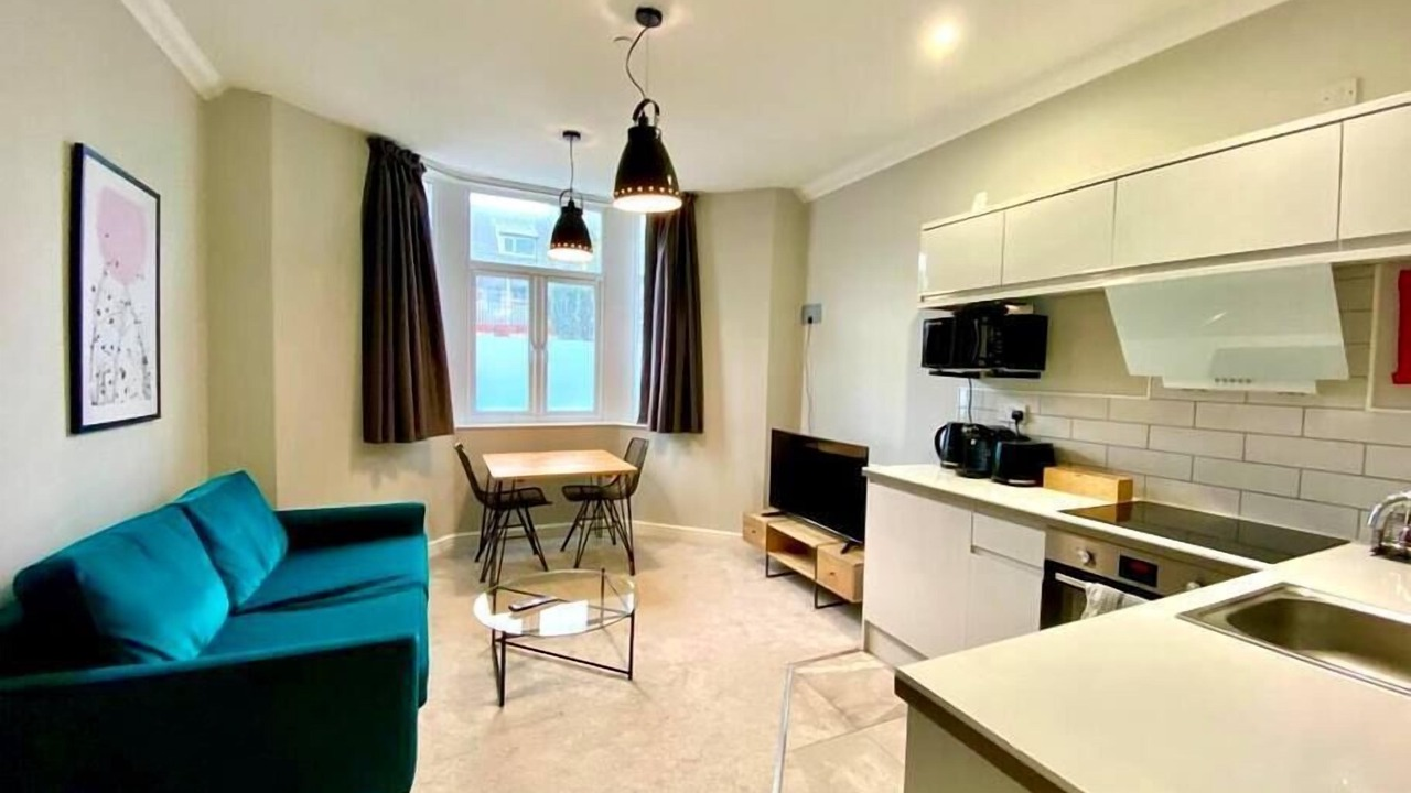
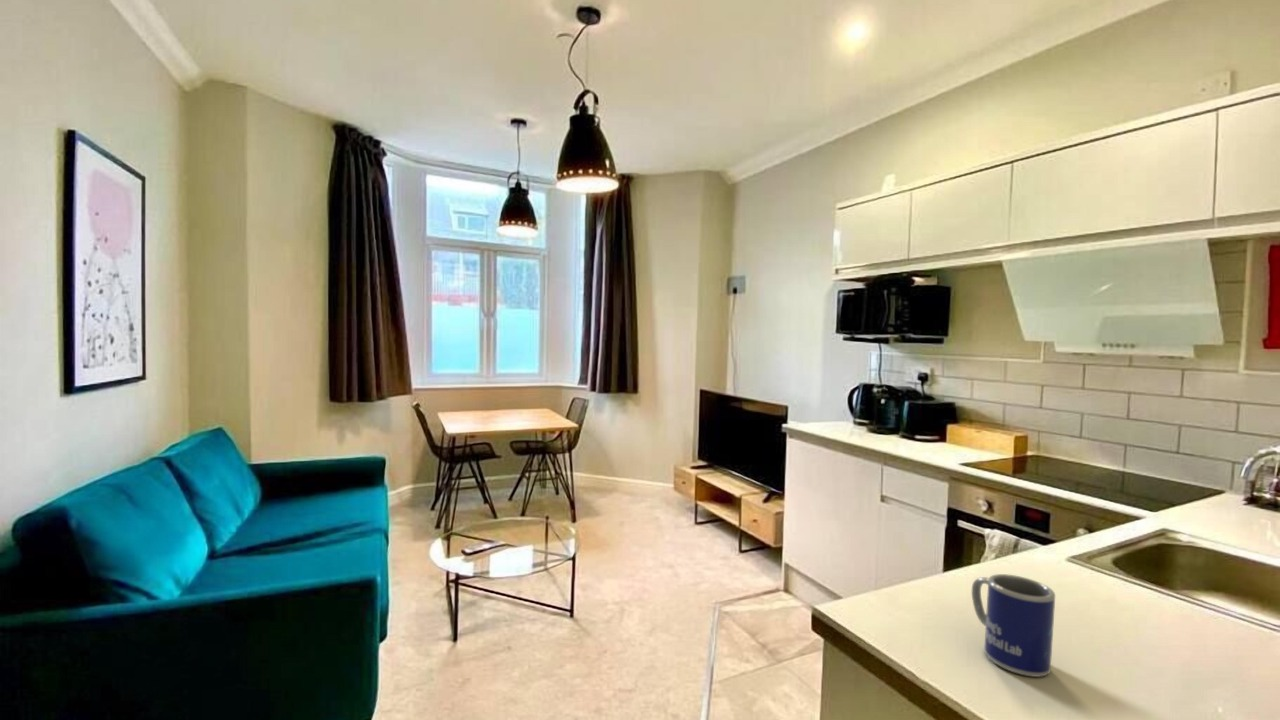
+ mug [971,573,1056,678]
